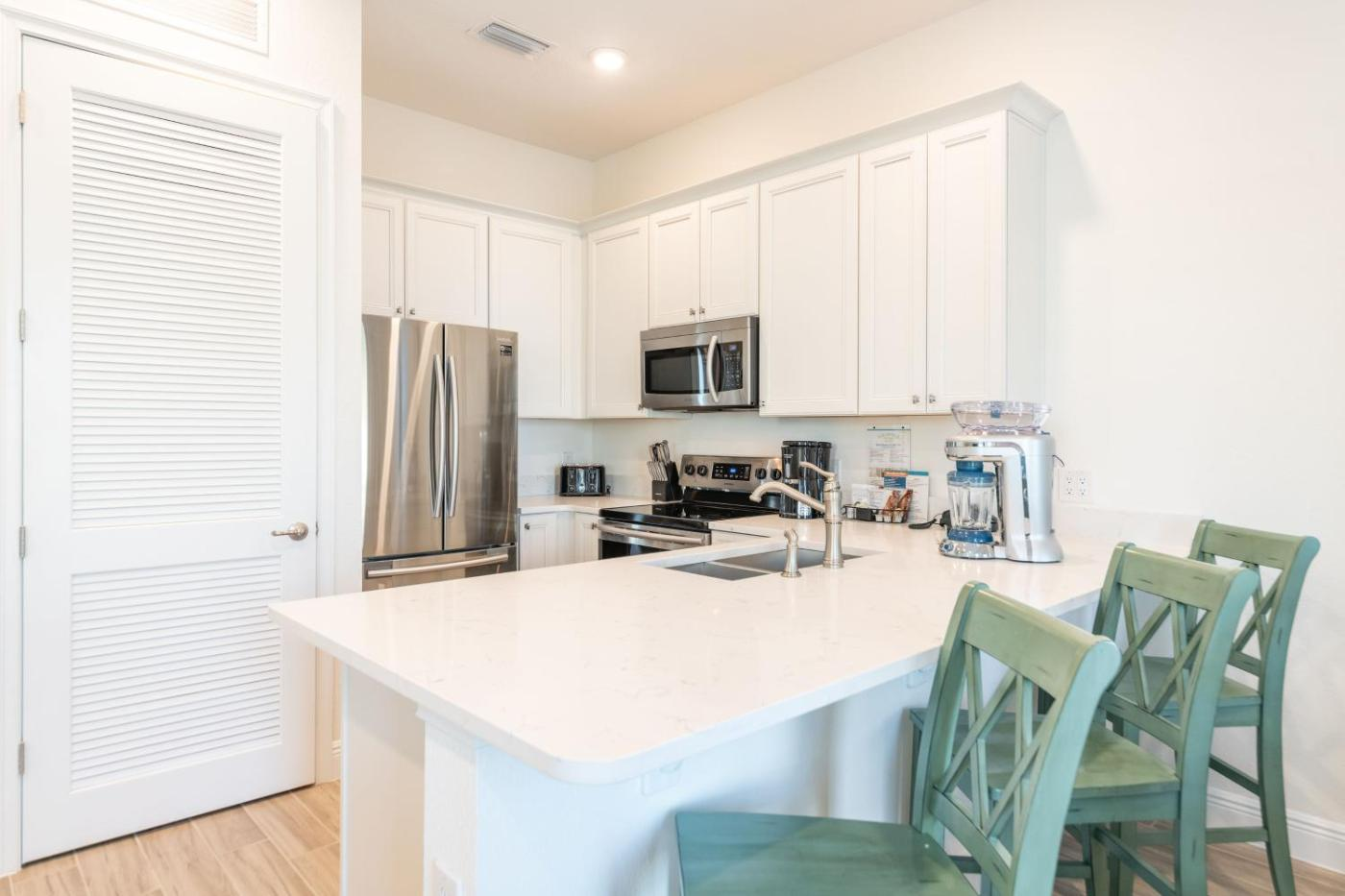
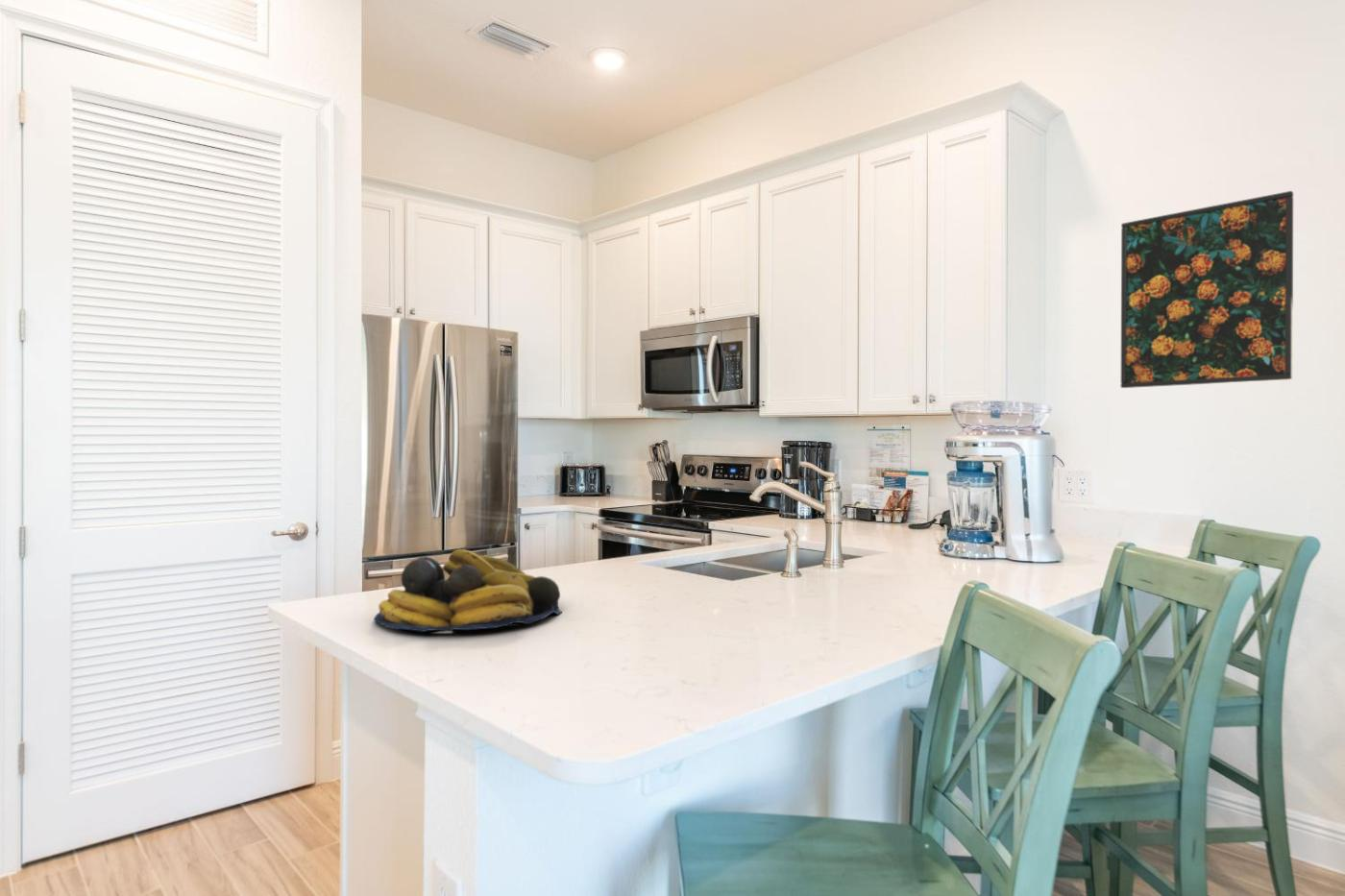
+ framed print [1120,190,1294,389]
+ fruit bowl [373,548,563,633]
